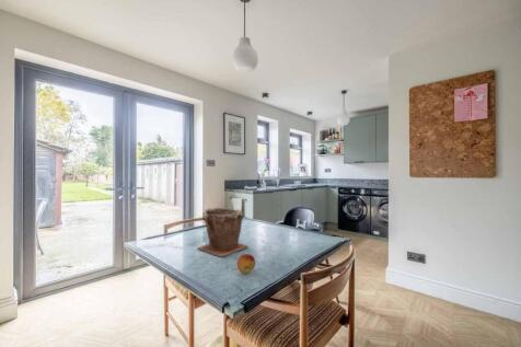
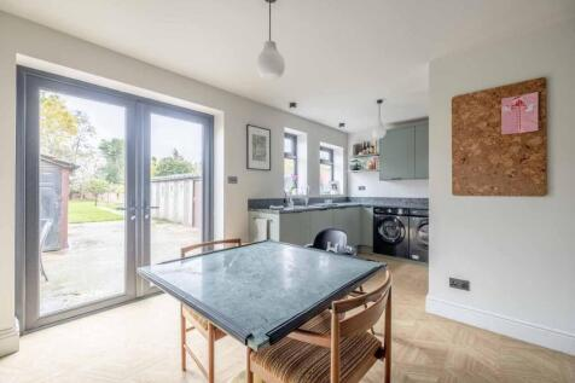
- fruit [235,253,256,274]
- plant pot [196,207,248,258]
